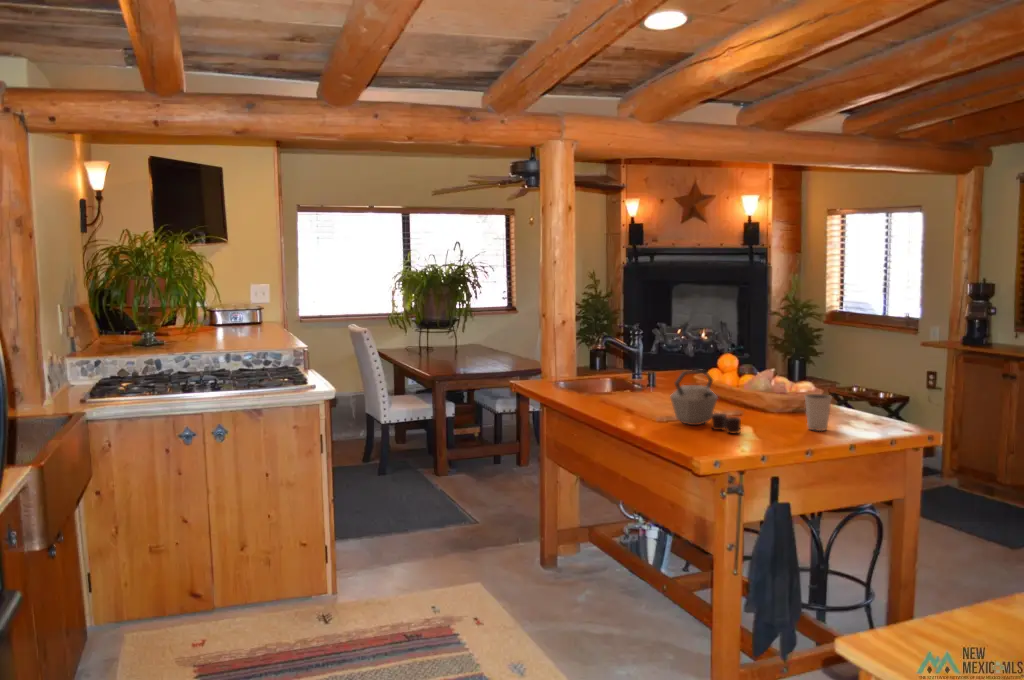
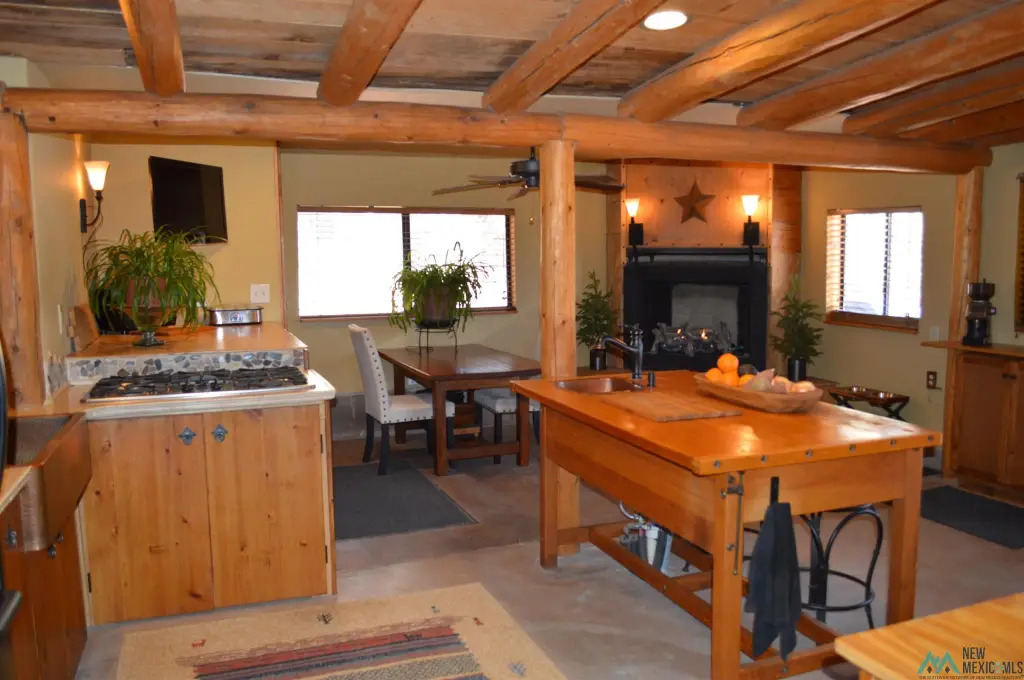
- kettle [669,368,742,435]
- dixie cup [803,393,833,432]
